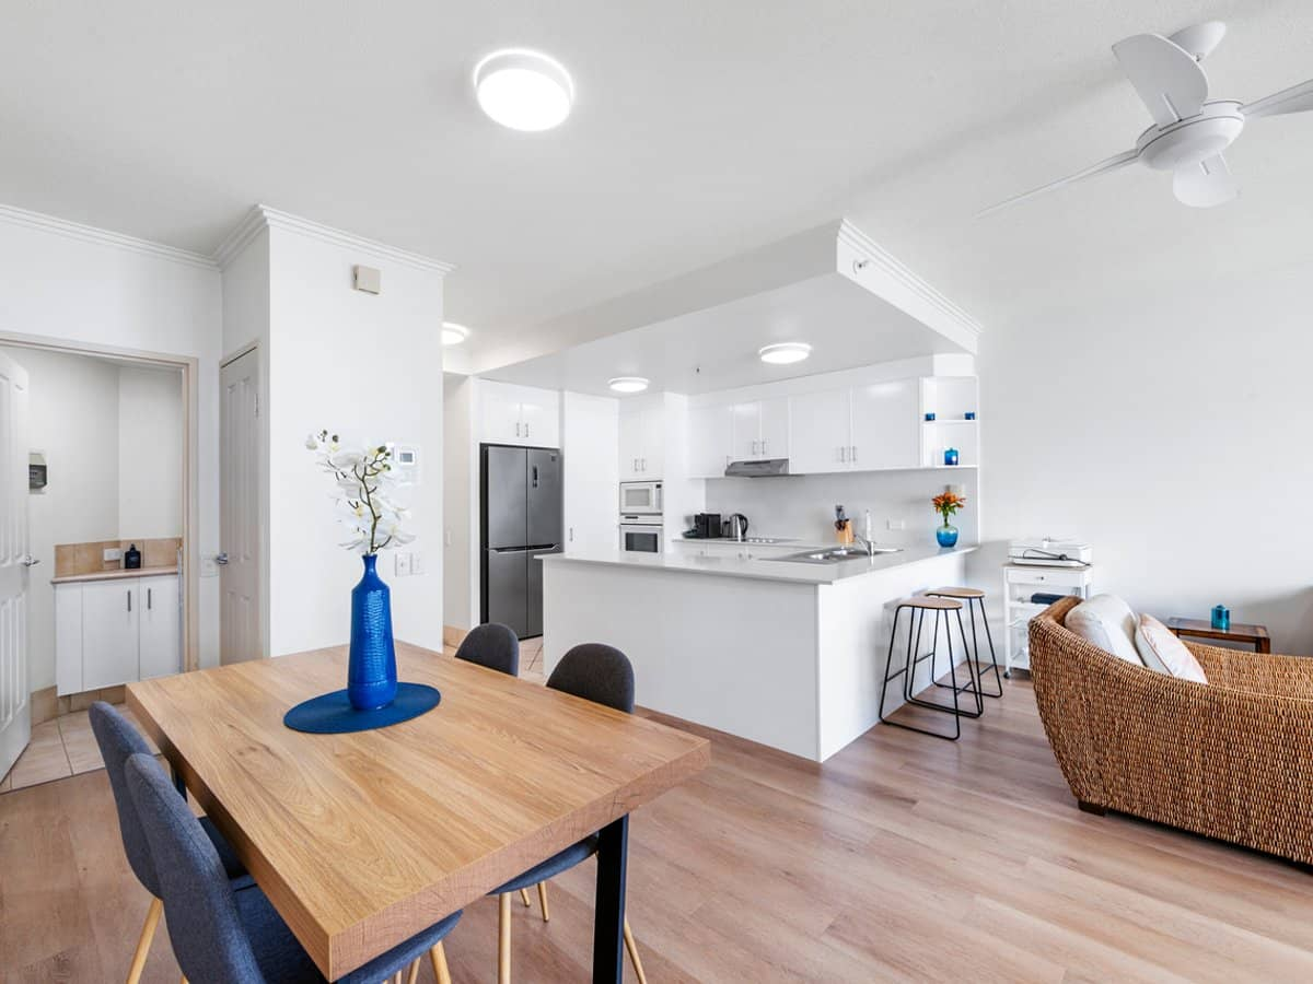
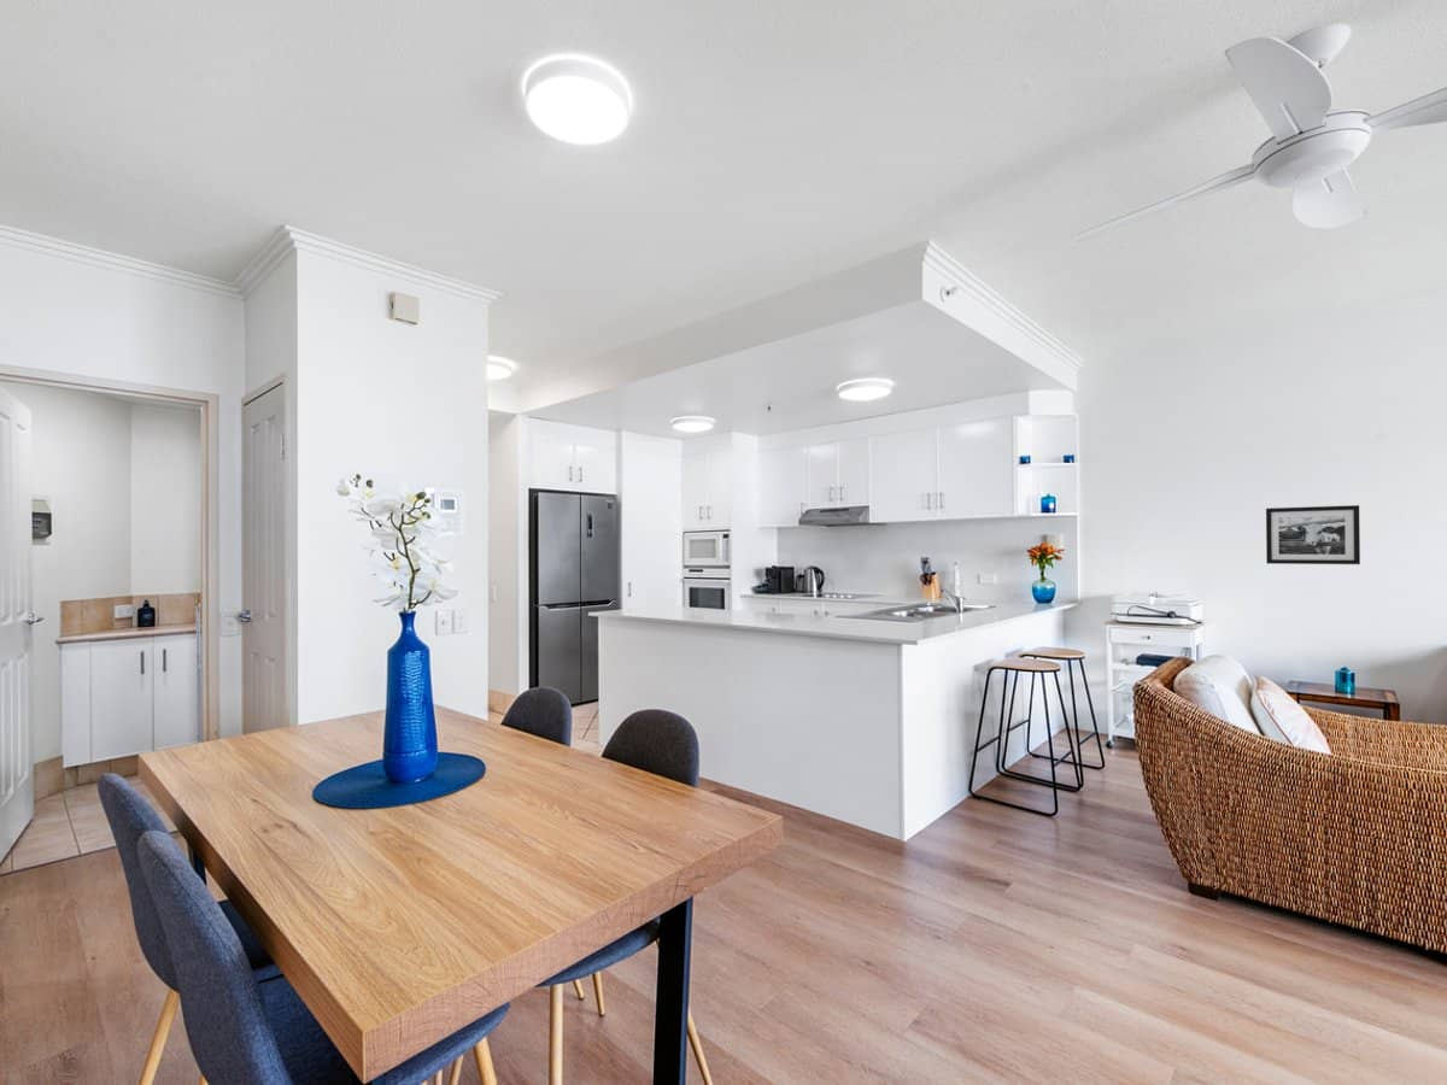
+ picture frame [1265,504,1361,565]
